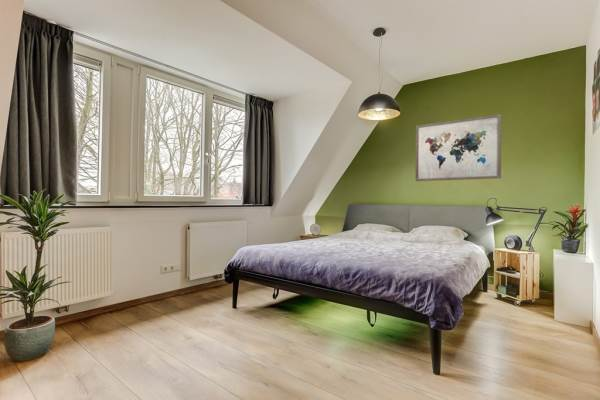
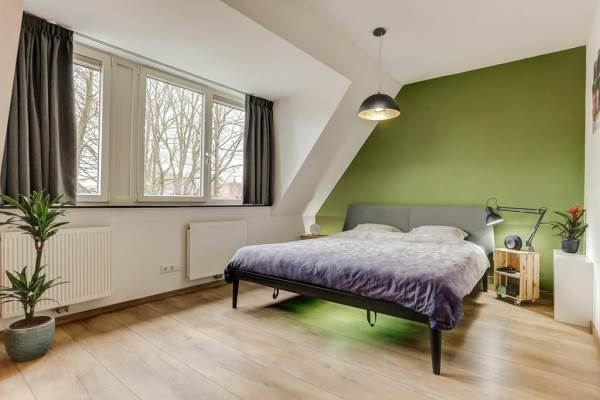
- wall art [415,113,502,182]
